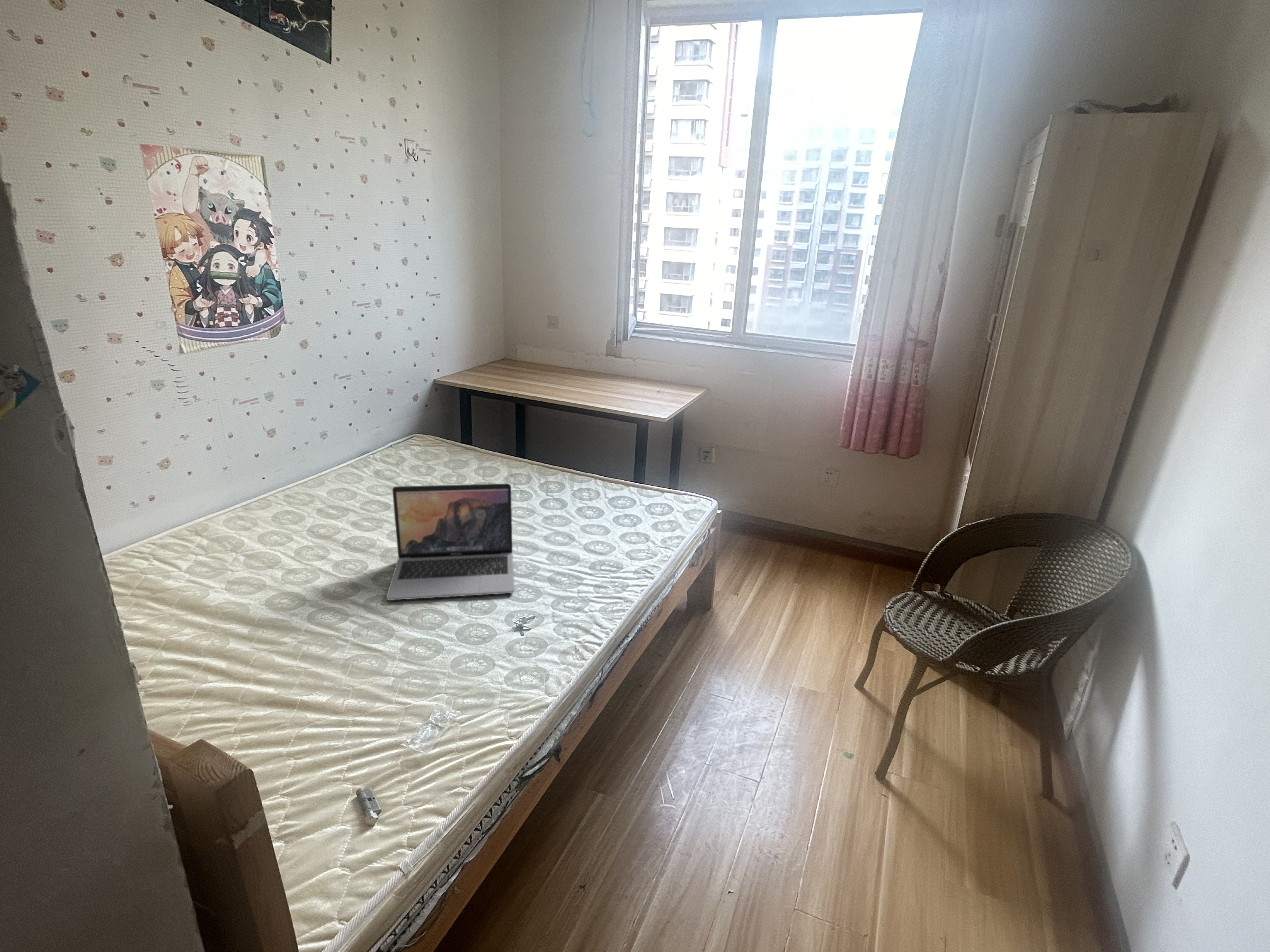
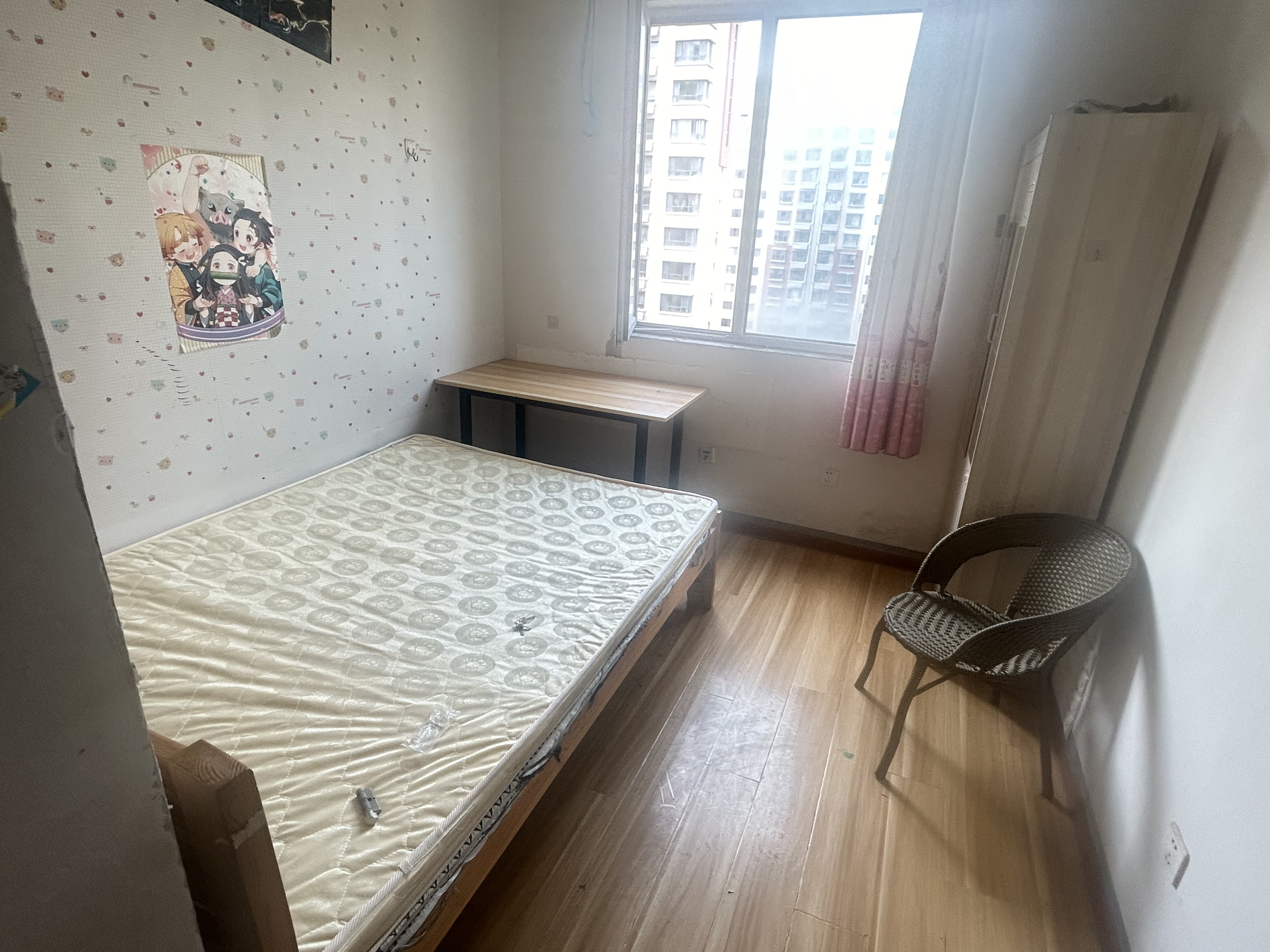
- laptop [386,483,514,600]
